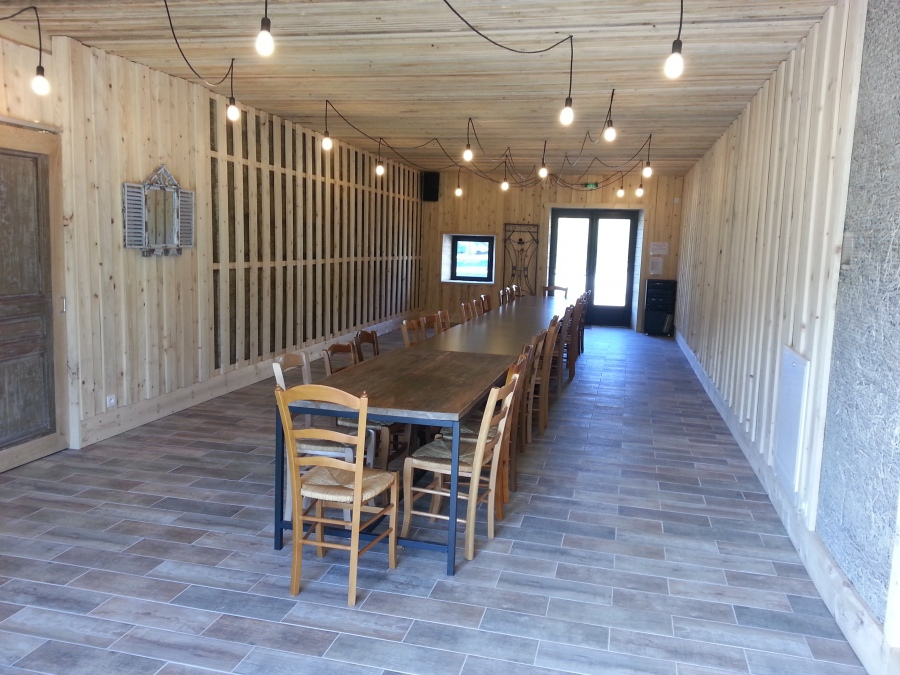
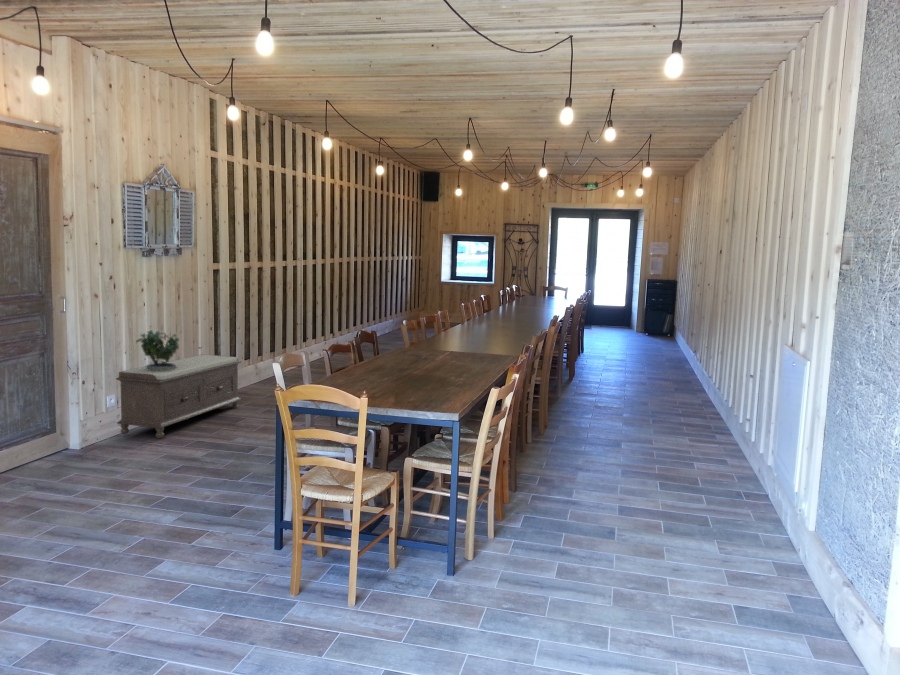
+ potted plant [135,326,180,372]
+ bench [115,353,242,439]
